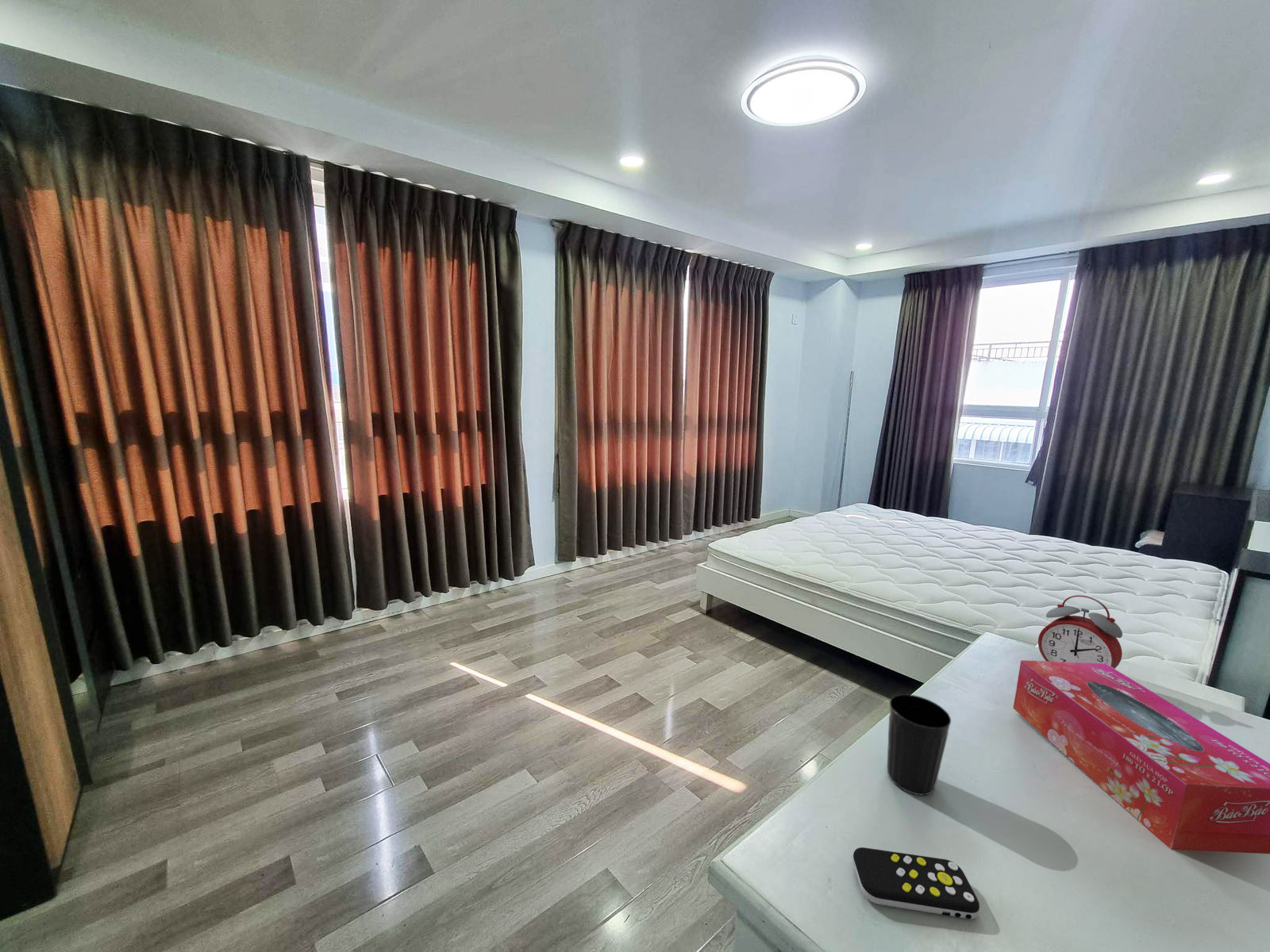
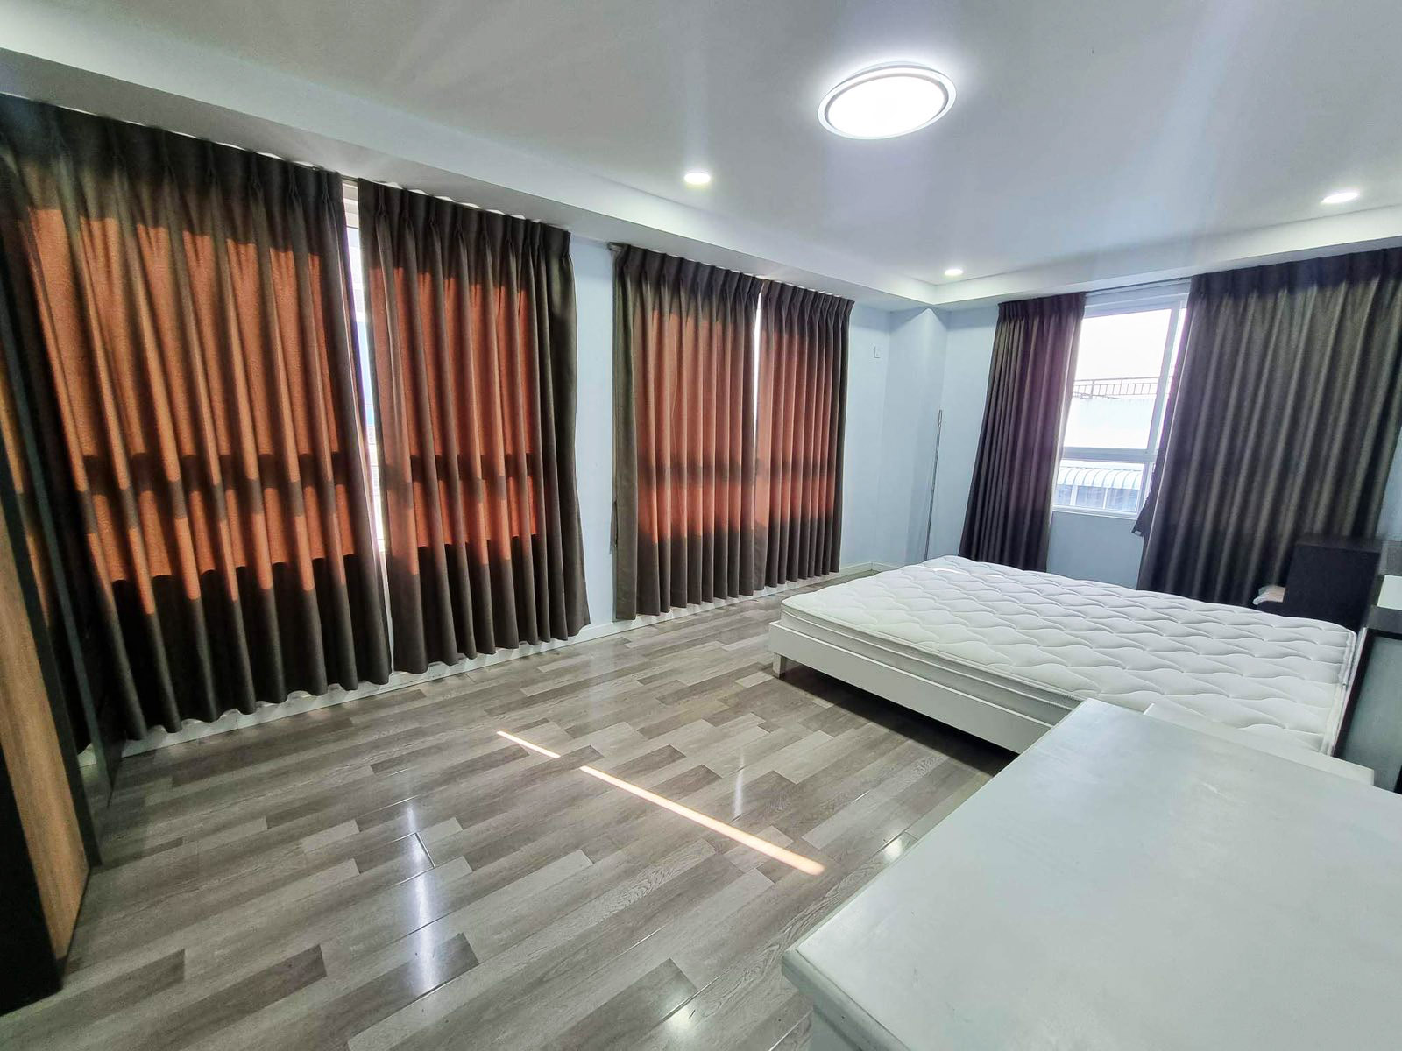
- alarm clock [1037,594,1123,670]
- remote control [852,846,980,919]
- cup [887,693,952,796]
- tissue box [1013,659,1270,854]
